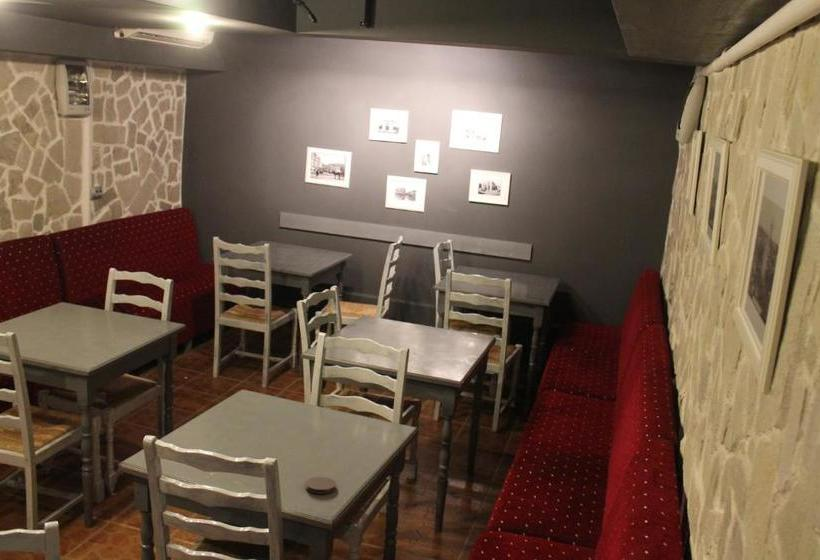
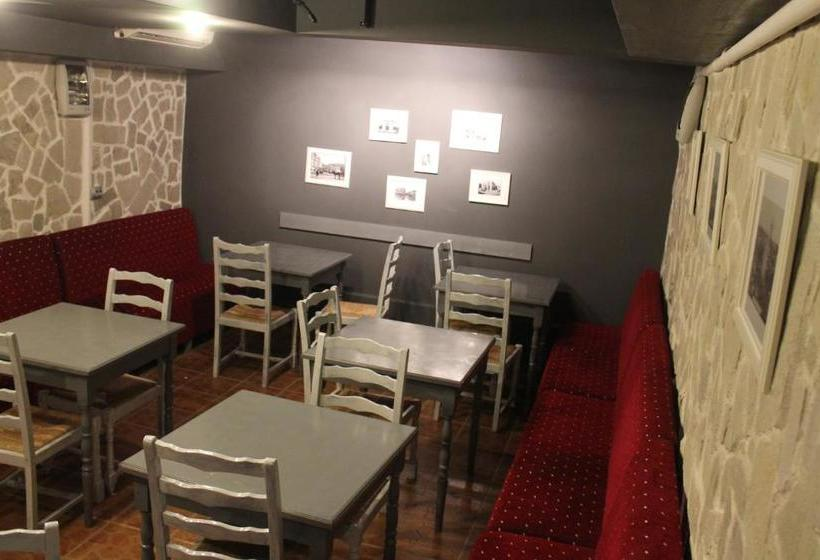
- coaster [304,476,337,495]
